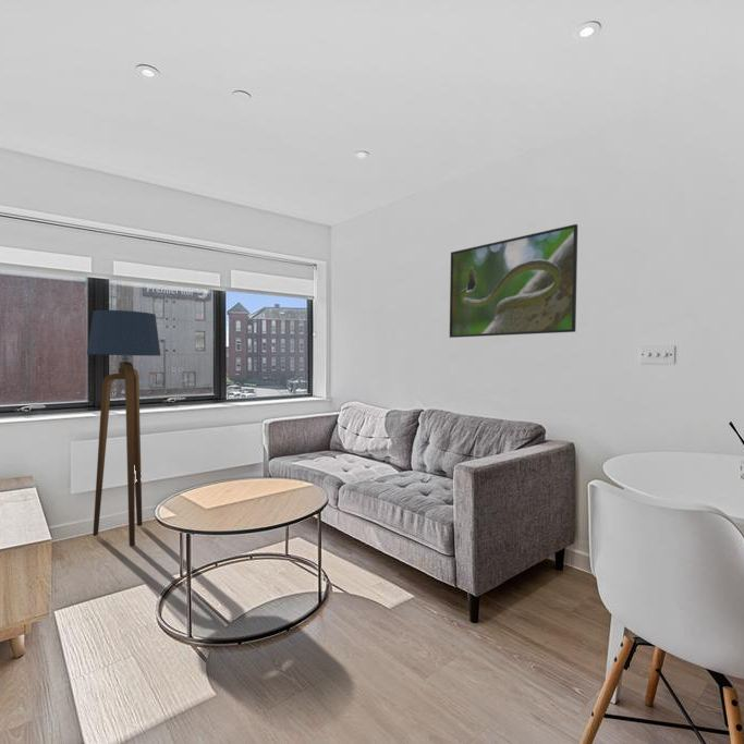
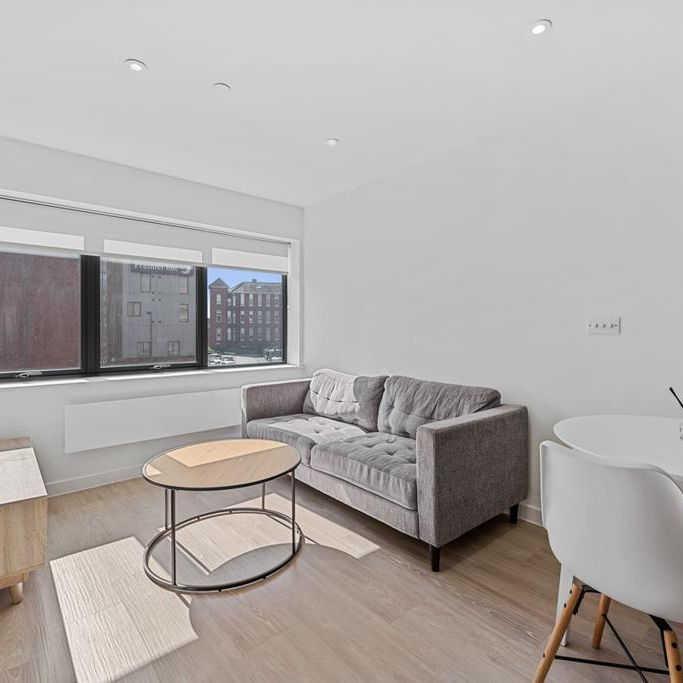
- floor lamp [86,309,161,547]
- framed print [449,223,578,339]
